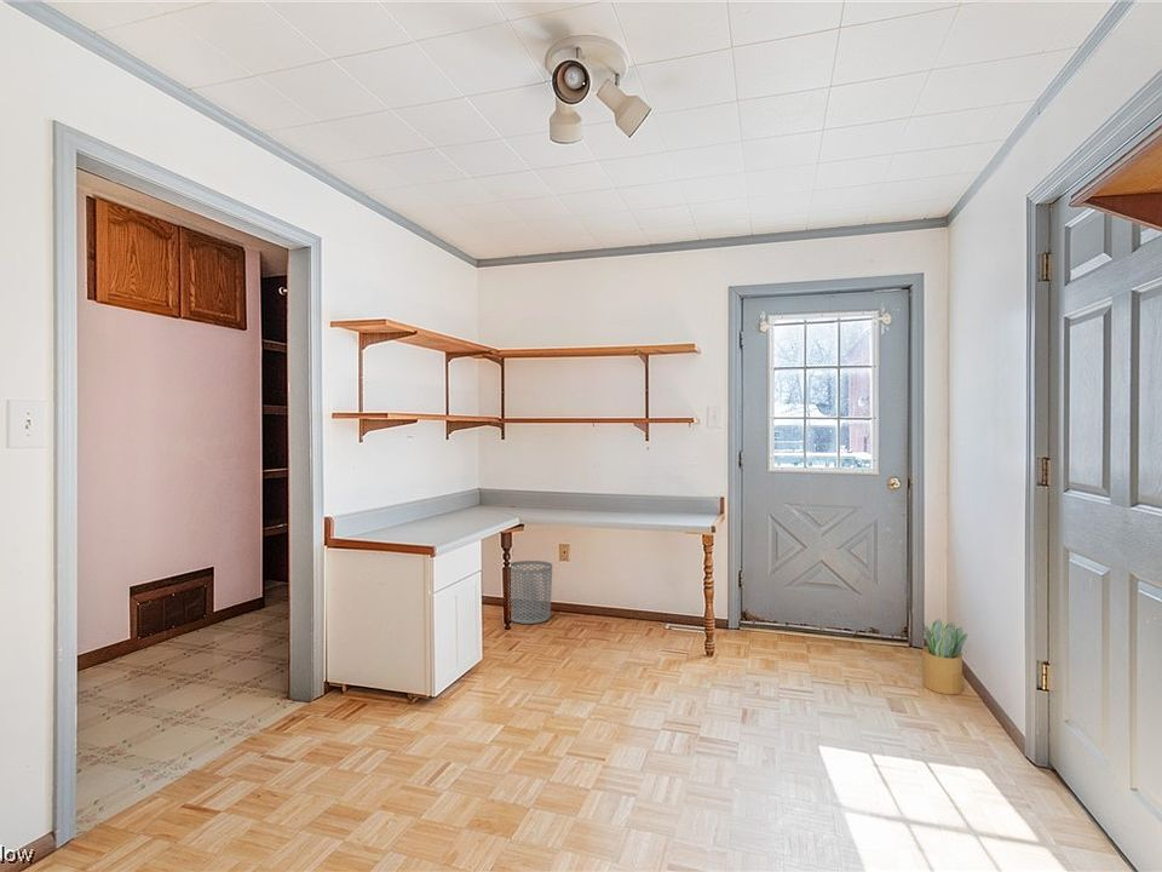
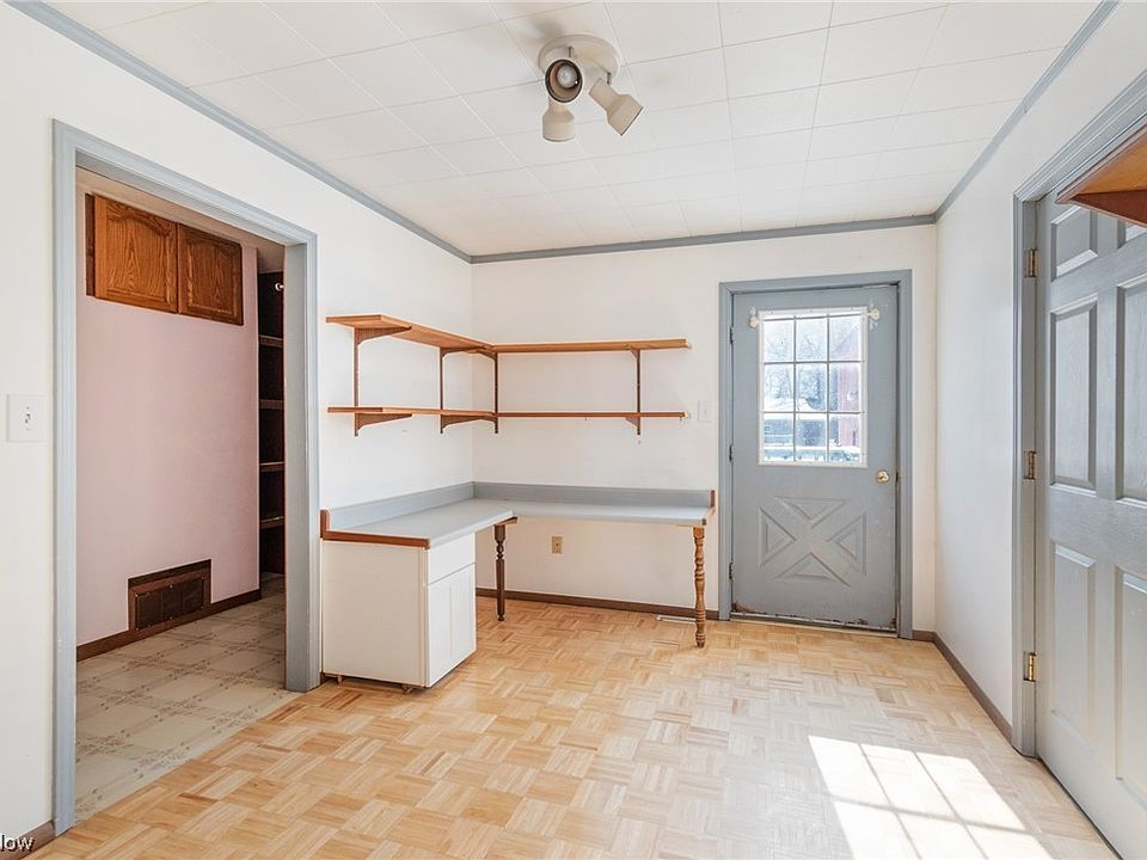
- potted plant [921,618,968,695]
- waste bin [510,560,553,625]
